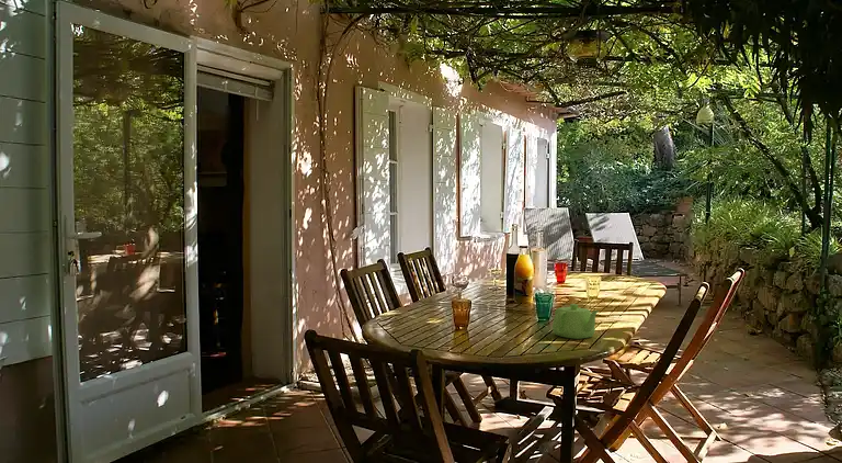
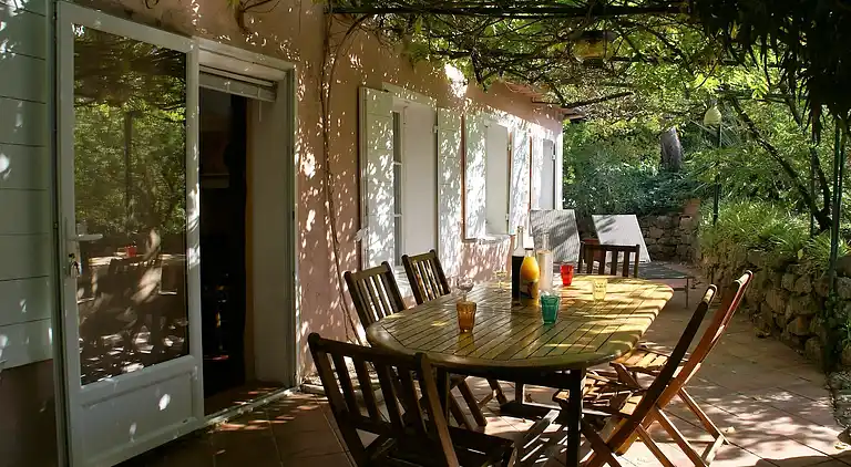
- teapot [551,303,600,340]
